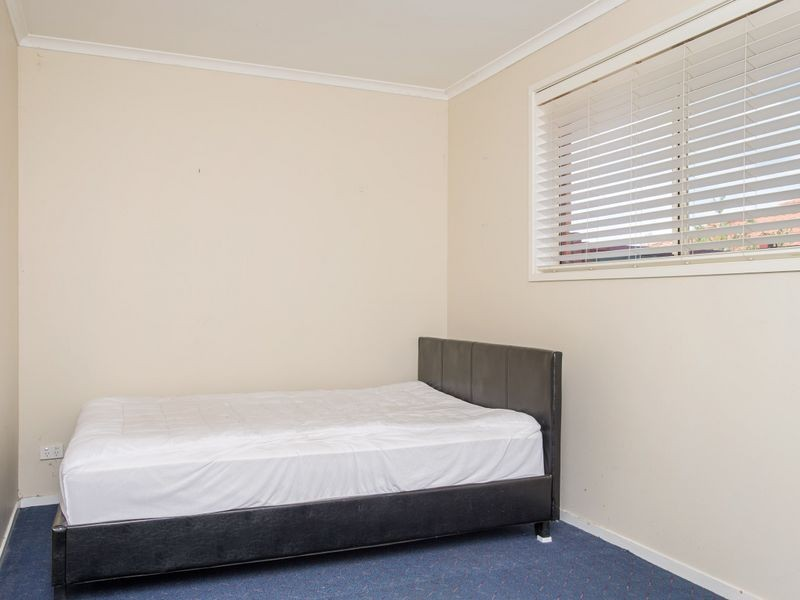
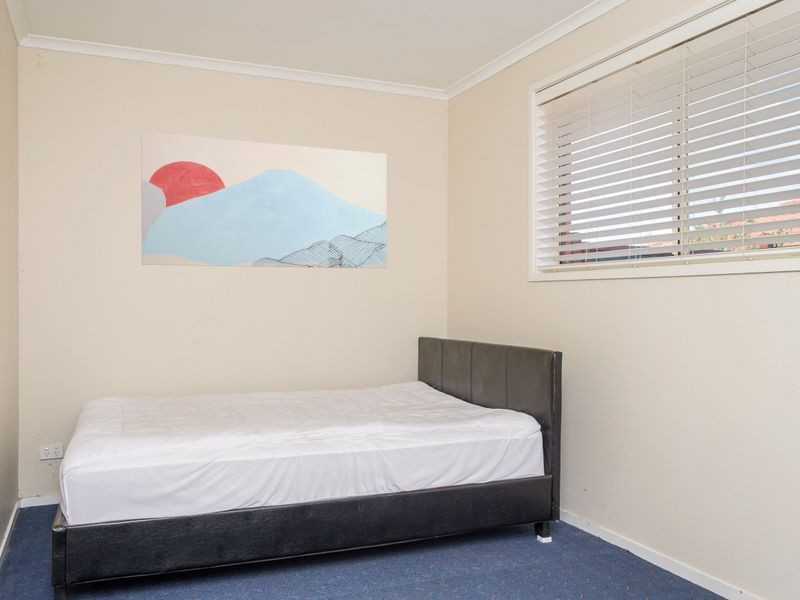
+ wall art [140,131,388,269]
